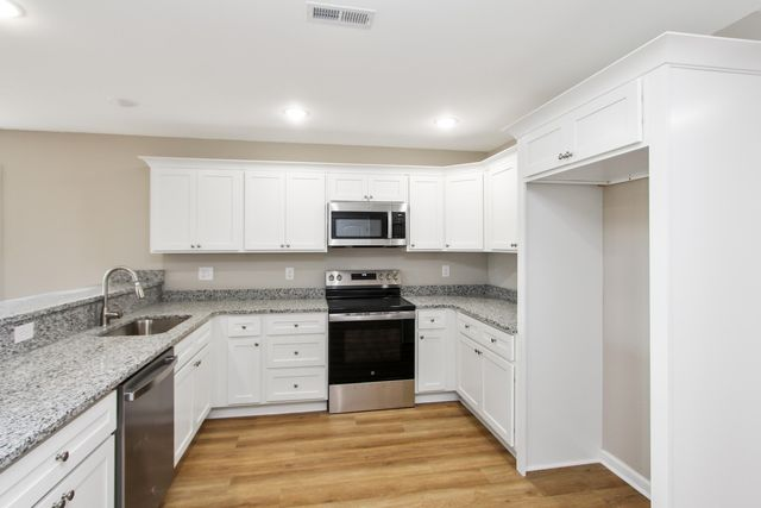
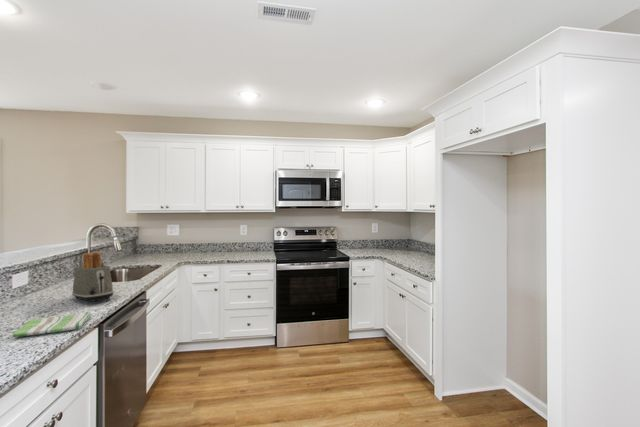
+ dish towel [12,311,92,338]
+ toaster [71,251,115,303]
